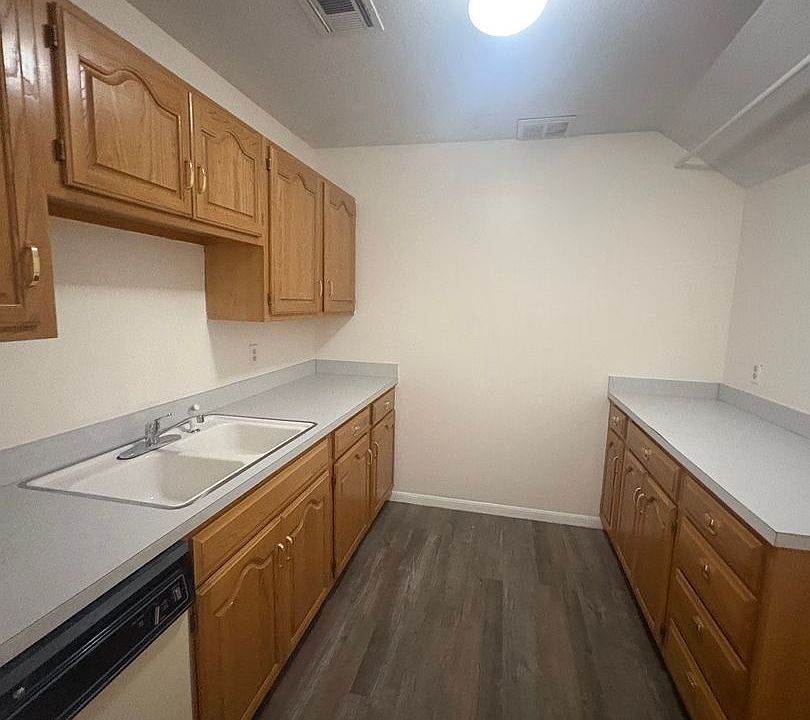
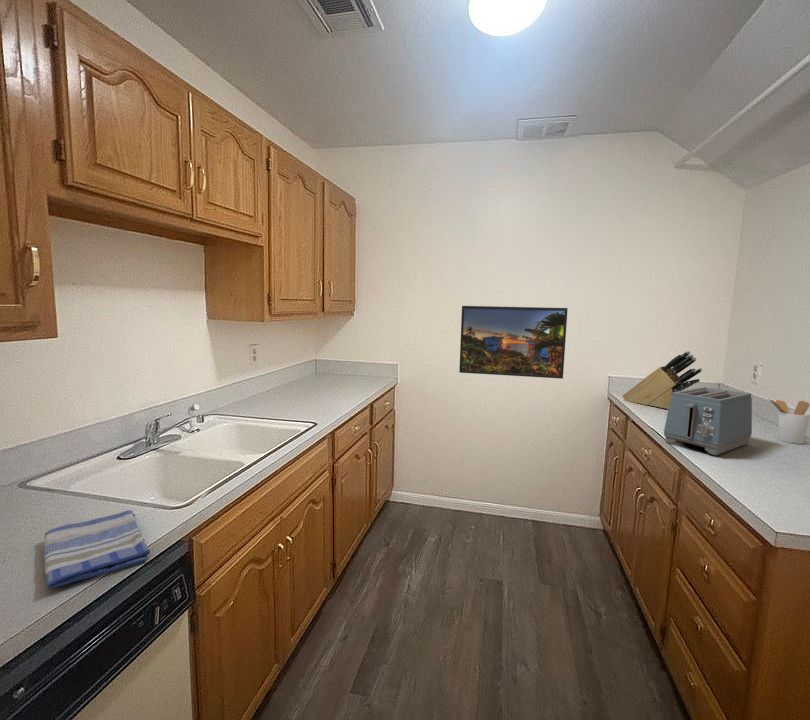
+ dish towel [42,509,151,589]
+ toaster [663,386,753,456]
+ utensil holder [767,397,810,445]
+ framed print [458,305,569,380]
+ knife block [621,350,703,410]
